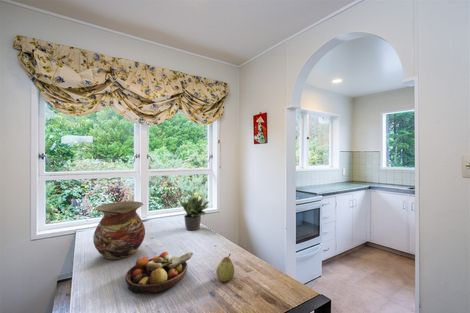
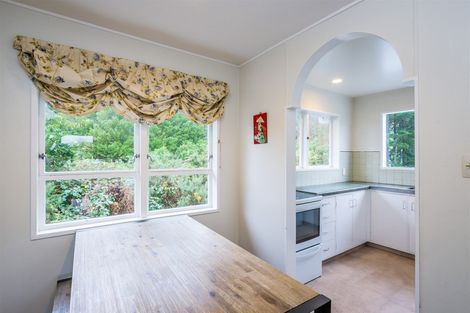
- fruit [215,253,235,283]
- vase [92,200,146,261]
- fruit bowl [124,251,194,295]
- potted plant [179,193,210,231]
